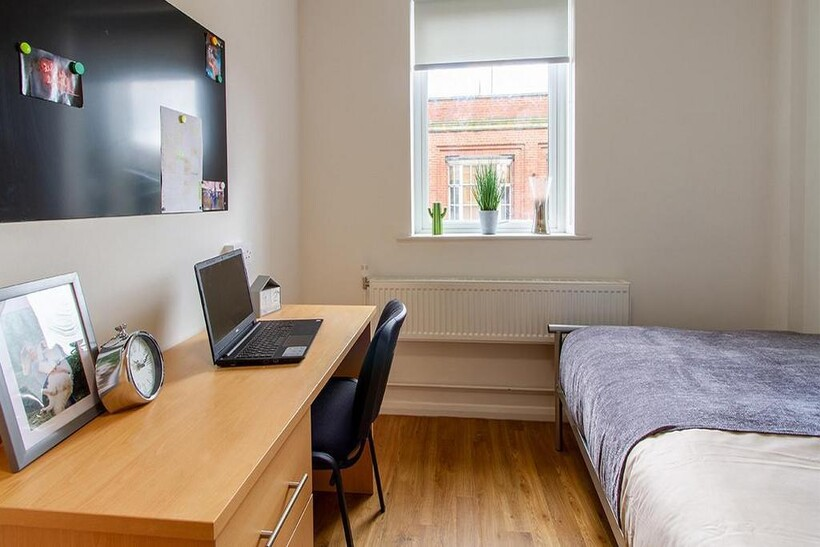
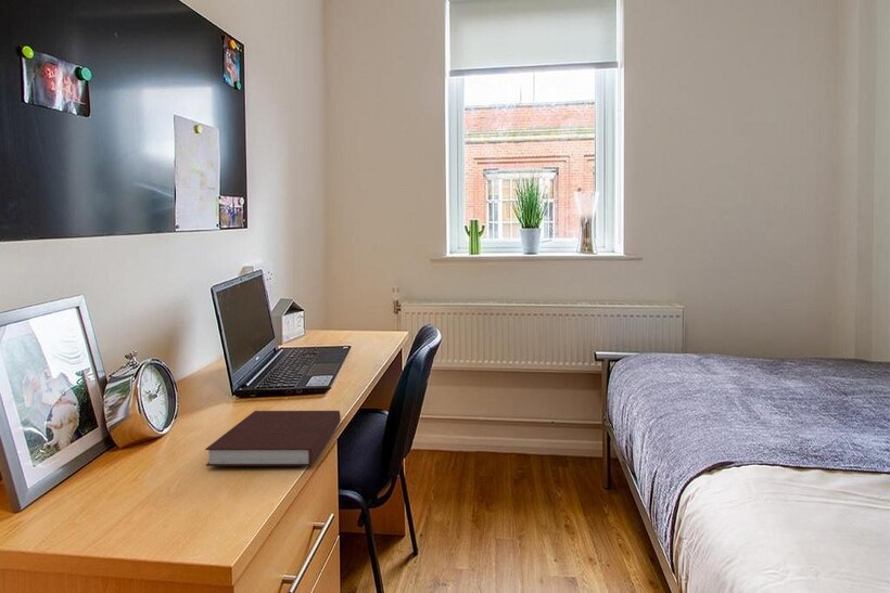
+ notebook [204,410,342,467]
